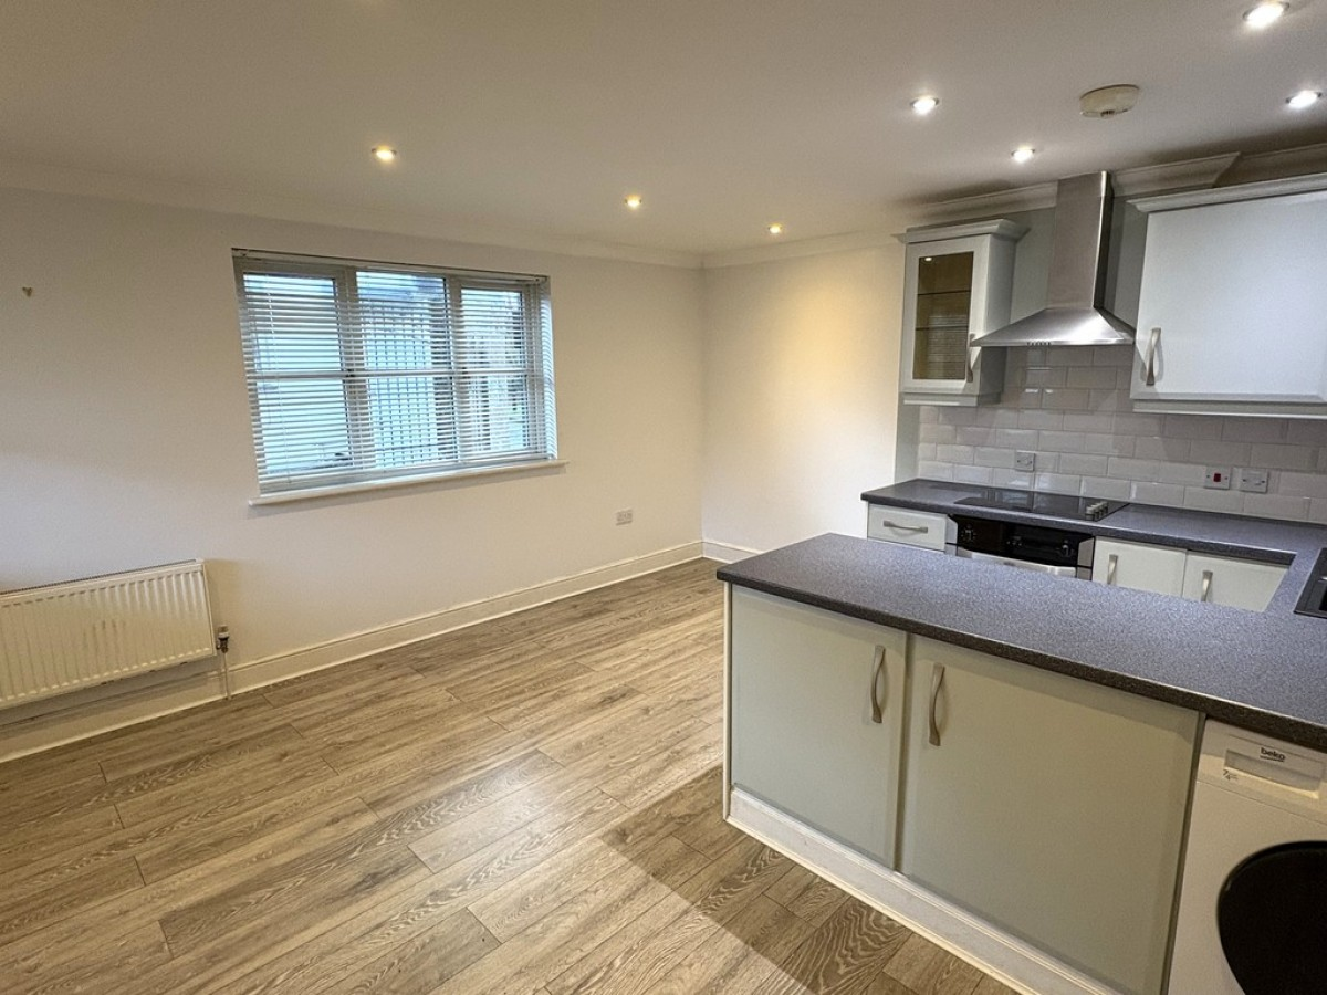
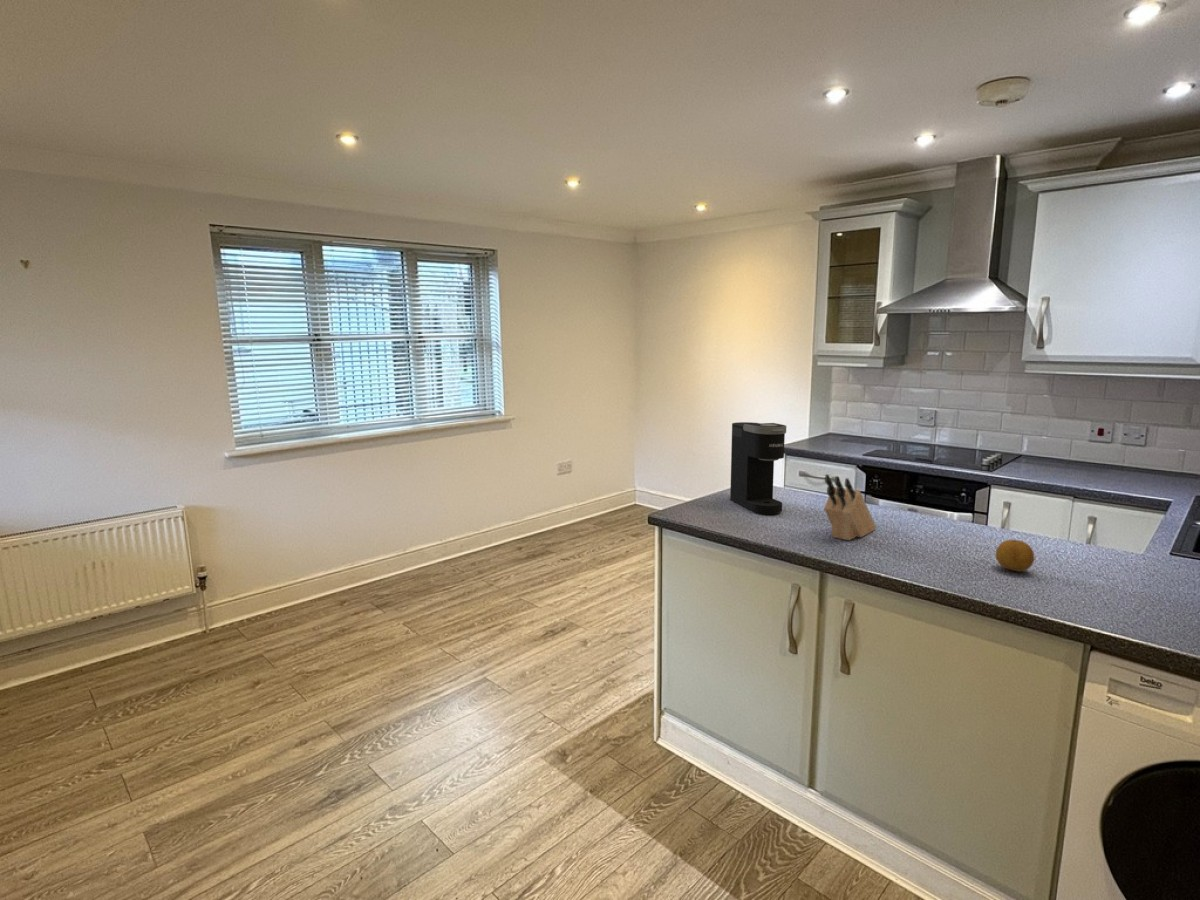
+ fruit [995,539,1036,572]
+ coffee maker [729,421,787,515]
+ knife block [823,473,877,541]
